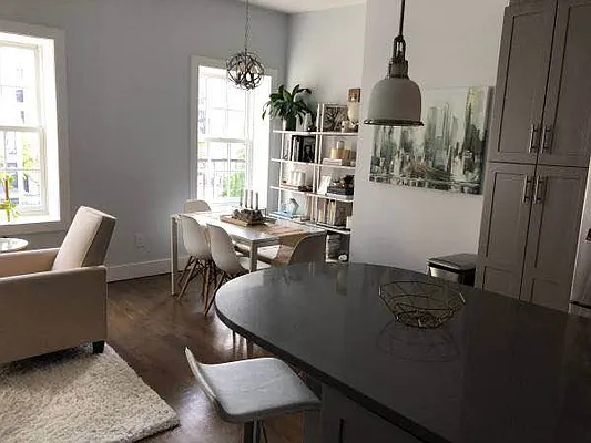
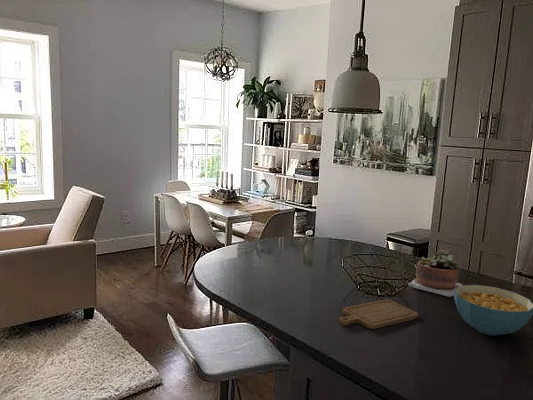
+ cereal bowl [453,284,533,337]
+ chopping board [338,298,419,330]
+ succulent plant [407,249,464,298]
